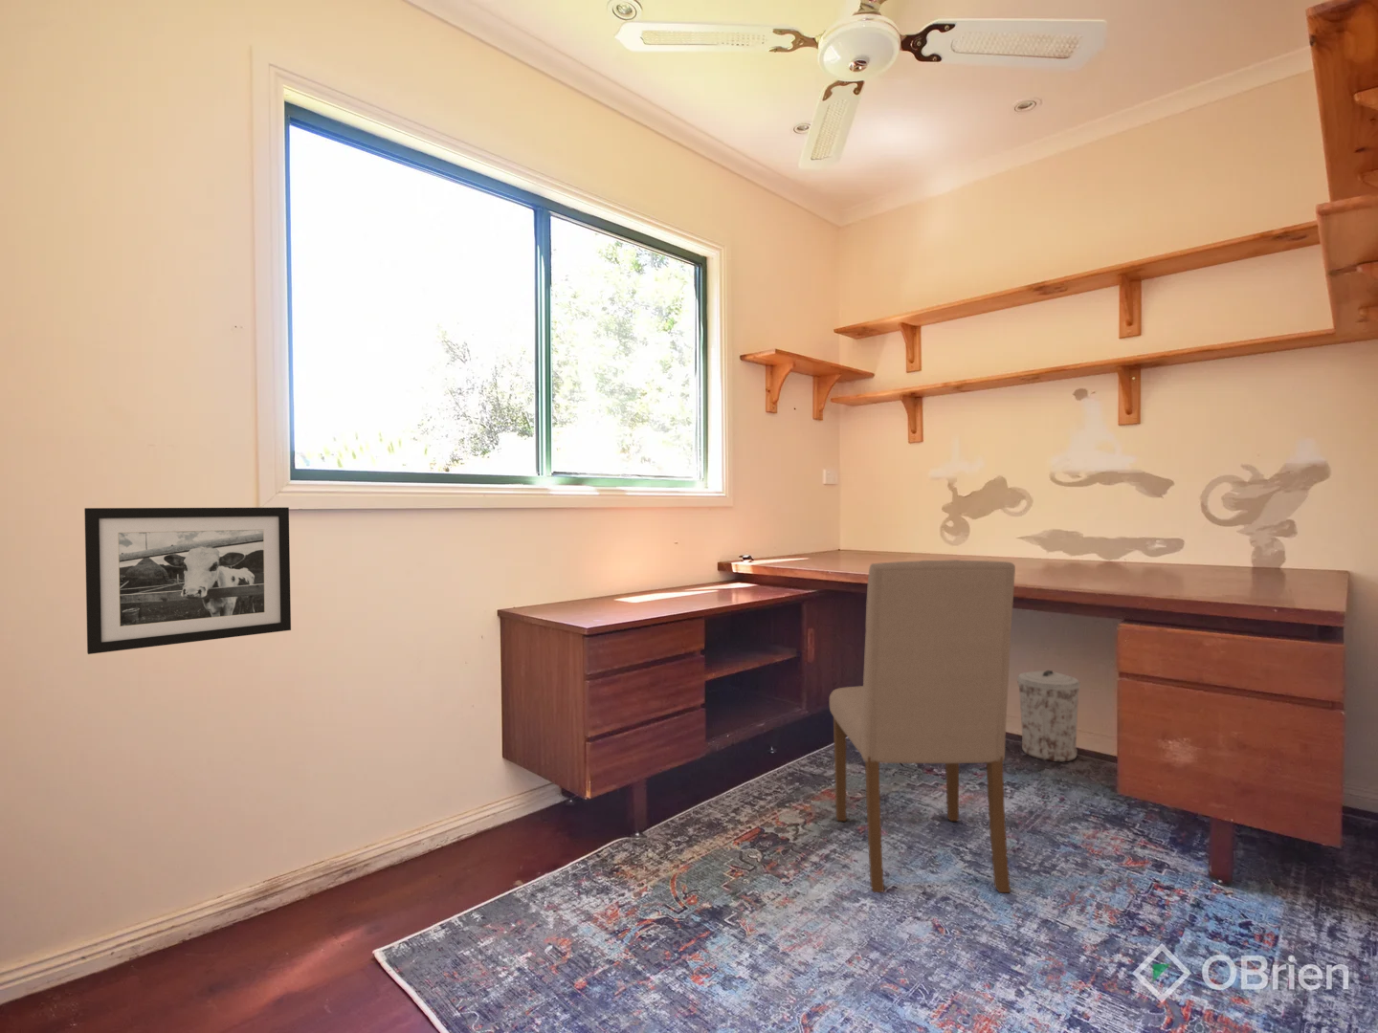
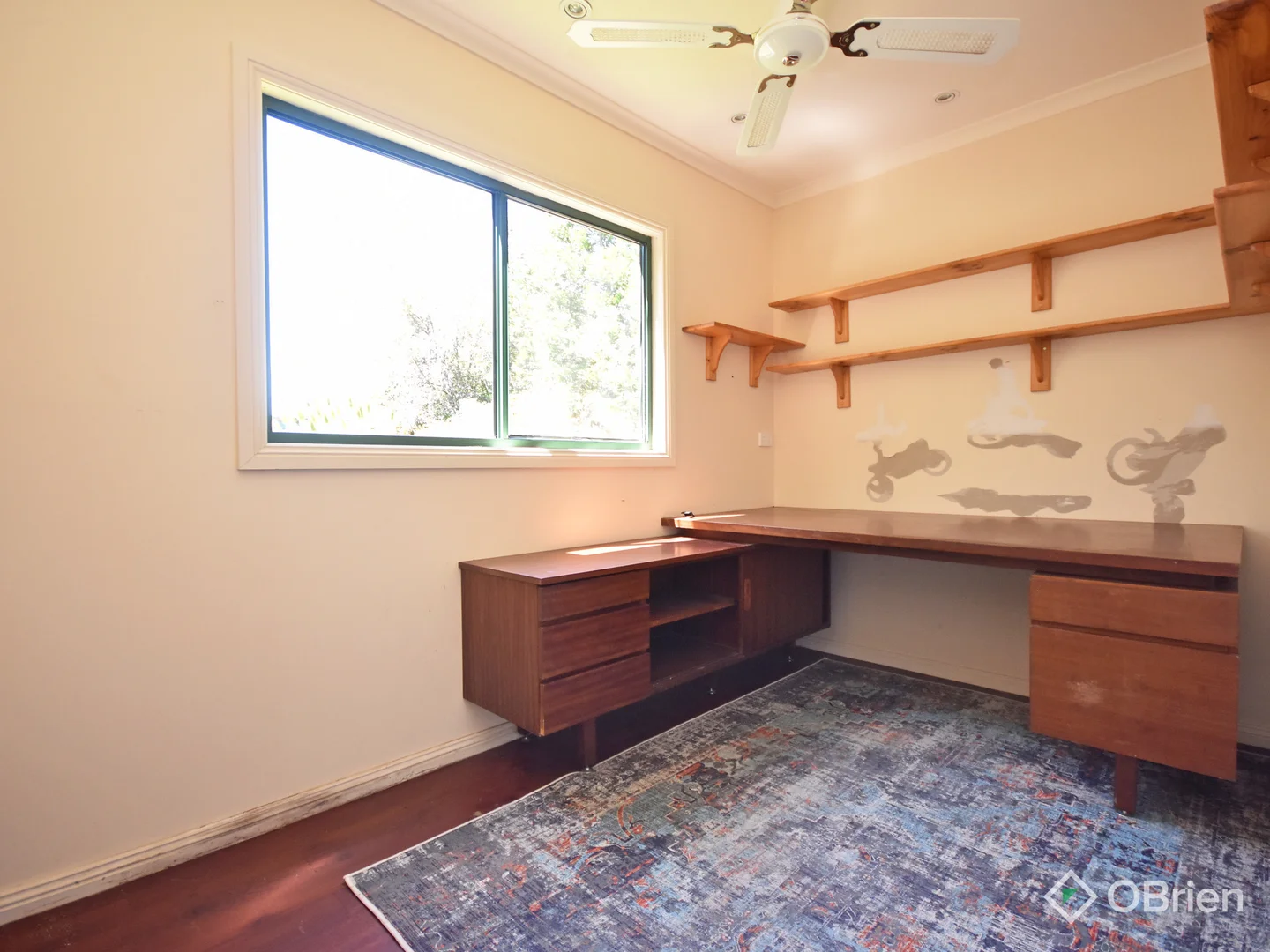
- trash can [1017,669,1082,763]
- dining chair [829,559,1017,893]
- picture frame [84,506,292,655]
